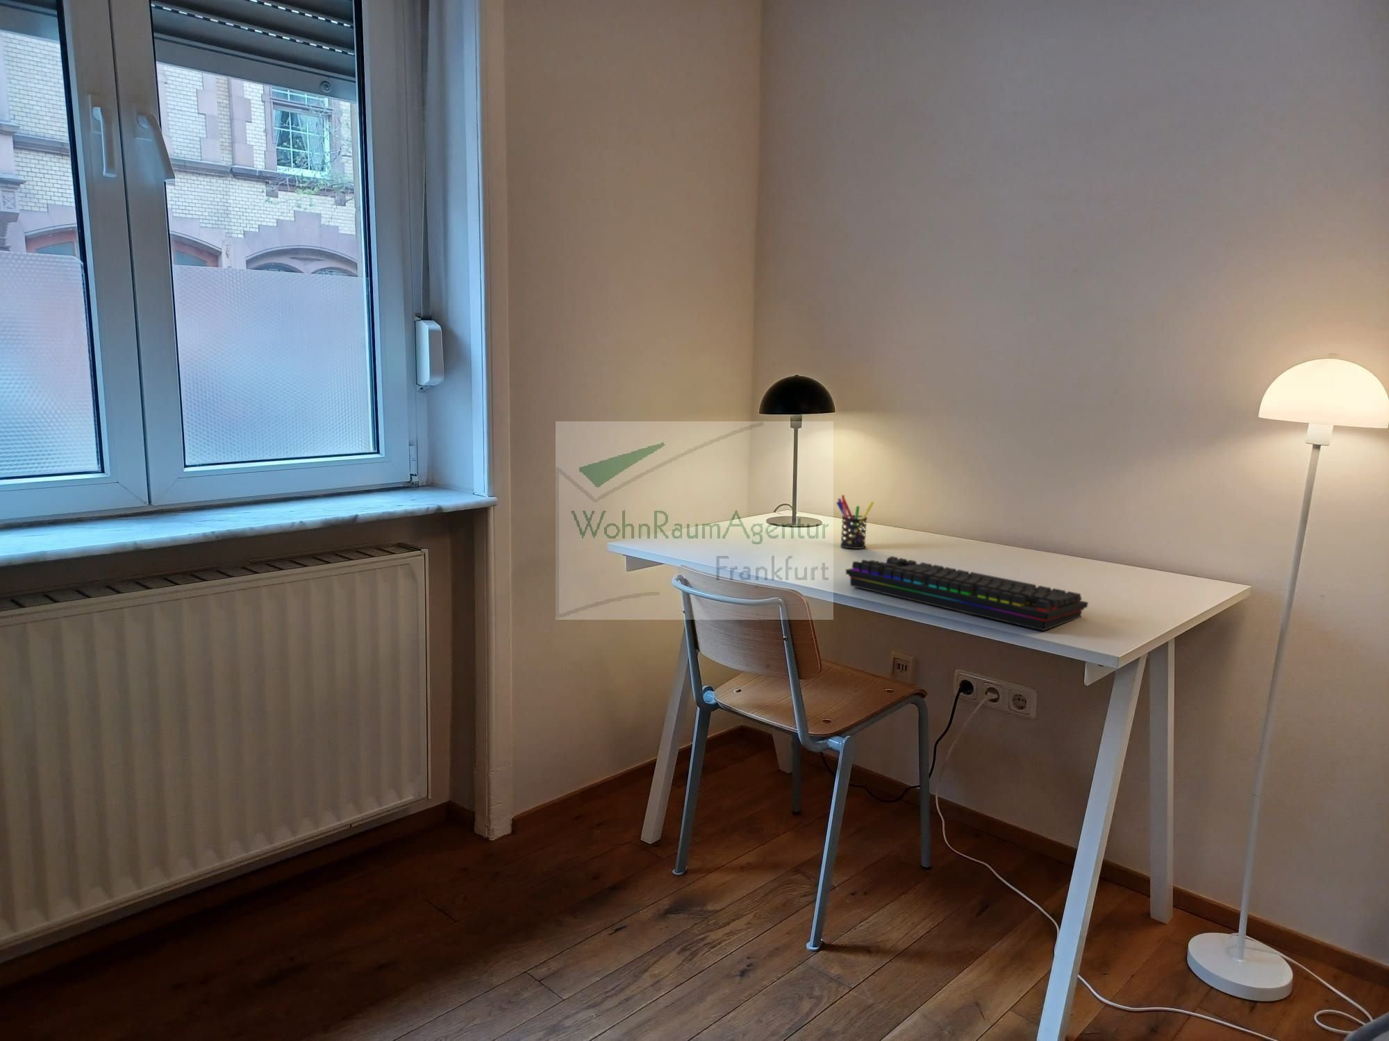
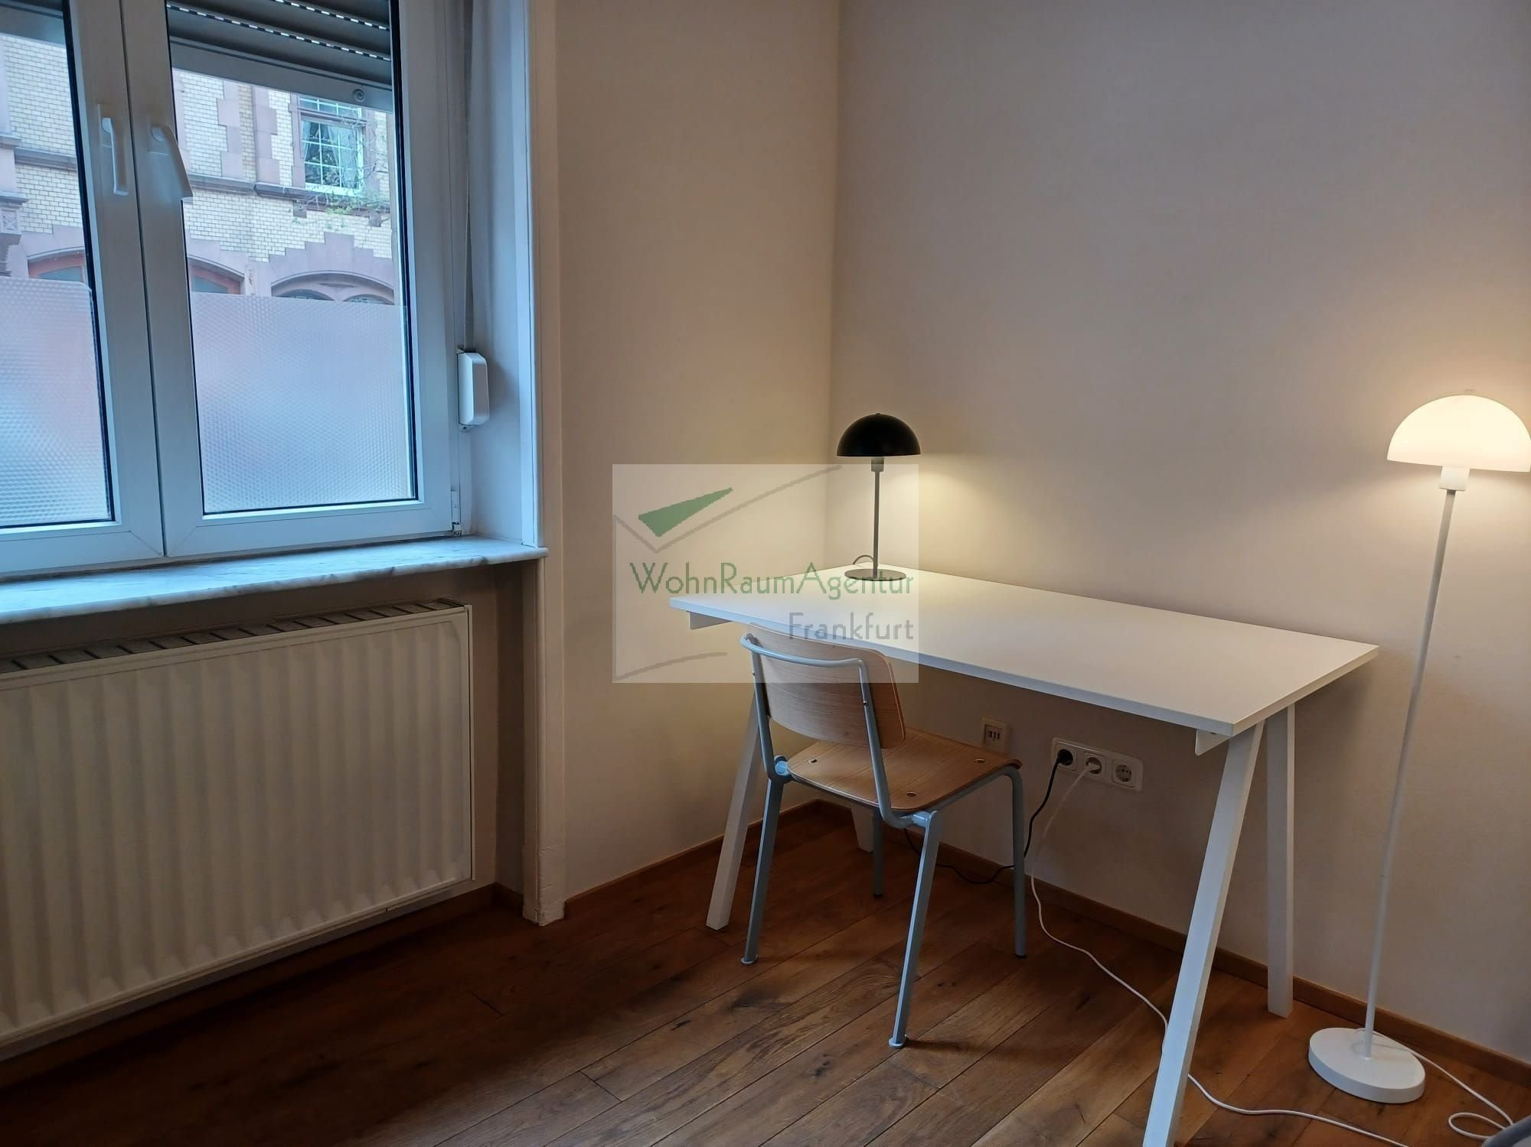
- keyboard [845,555,1089,632]
- pen holder [836,494,874,550]
